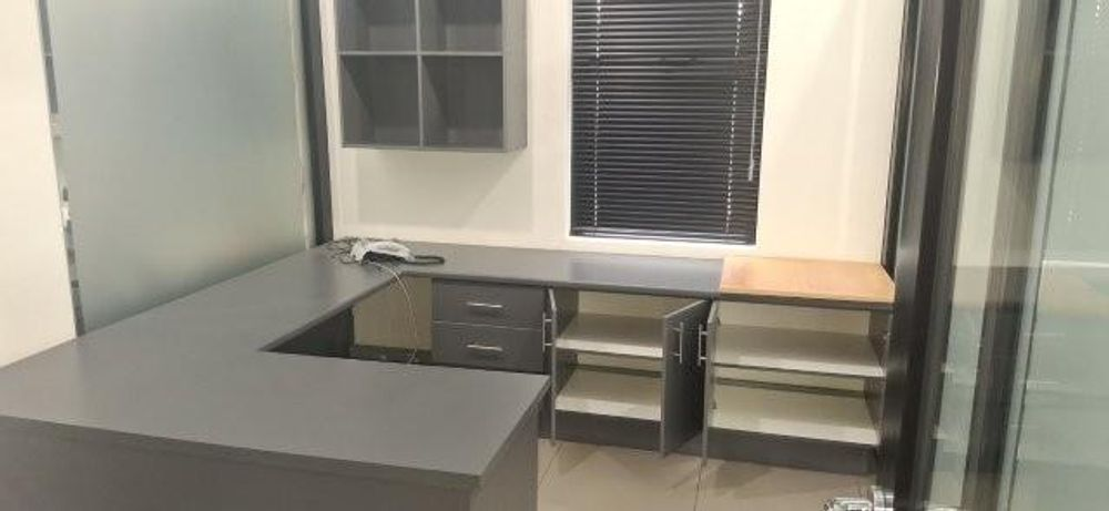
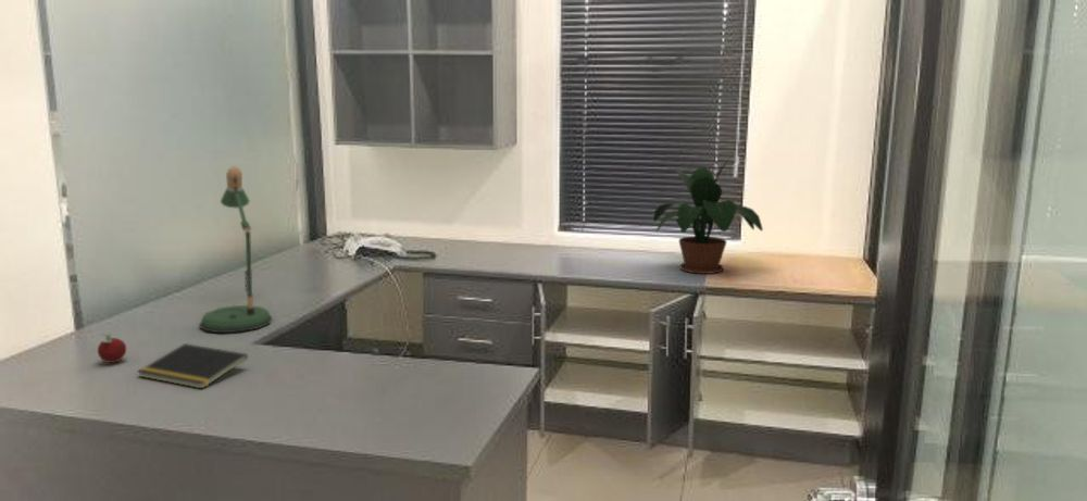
+ fruit [97,333,127,364]
+ desk lamp [198,165,273,334]
+ potted plant [652,150,764,275]
+ notepad [136,342,249,389]
